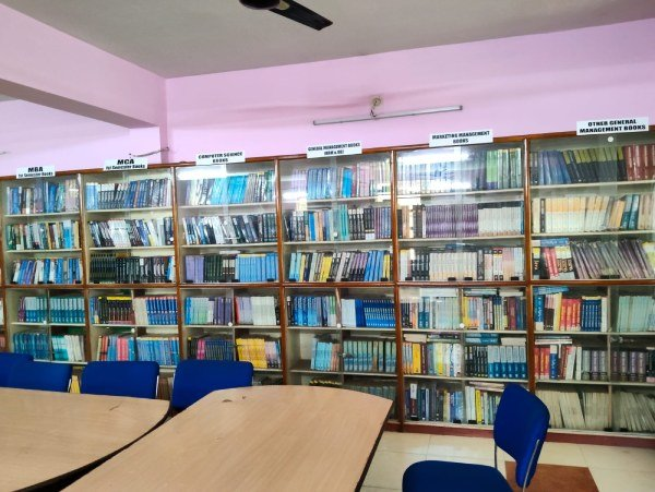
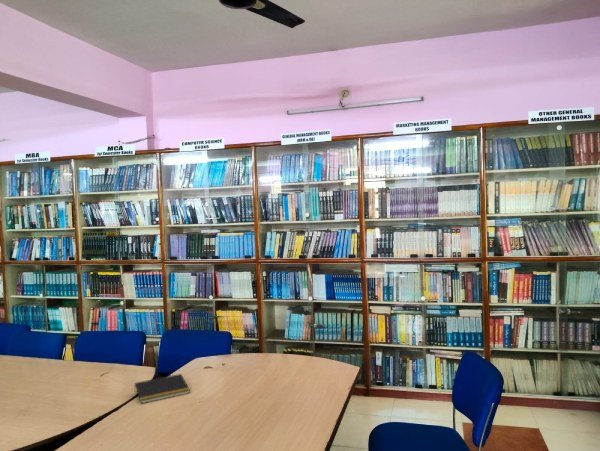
+ notepad [133,373,191,404]
